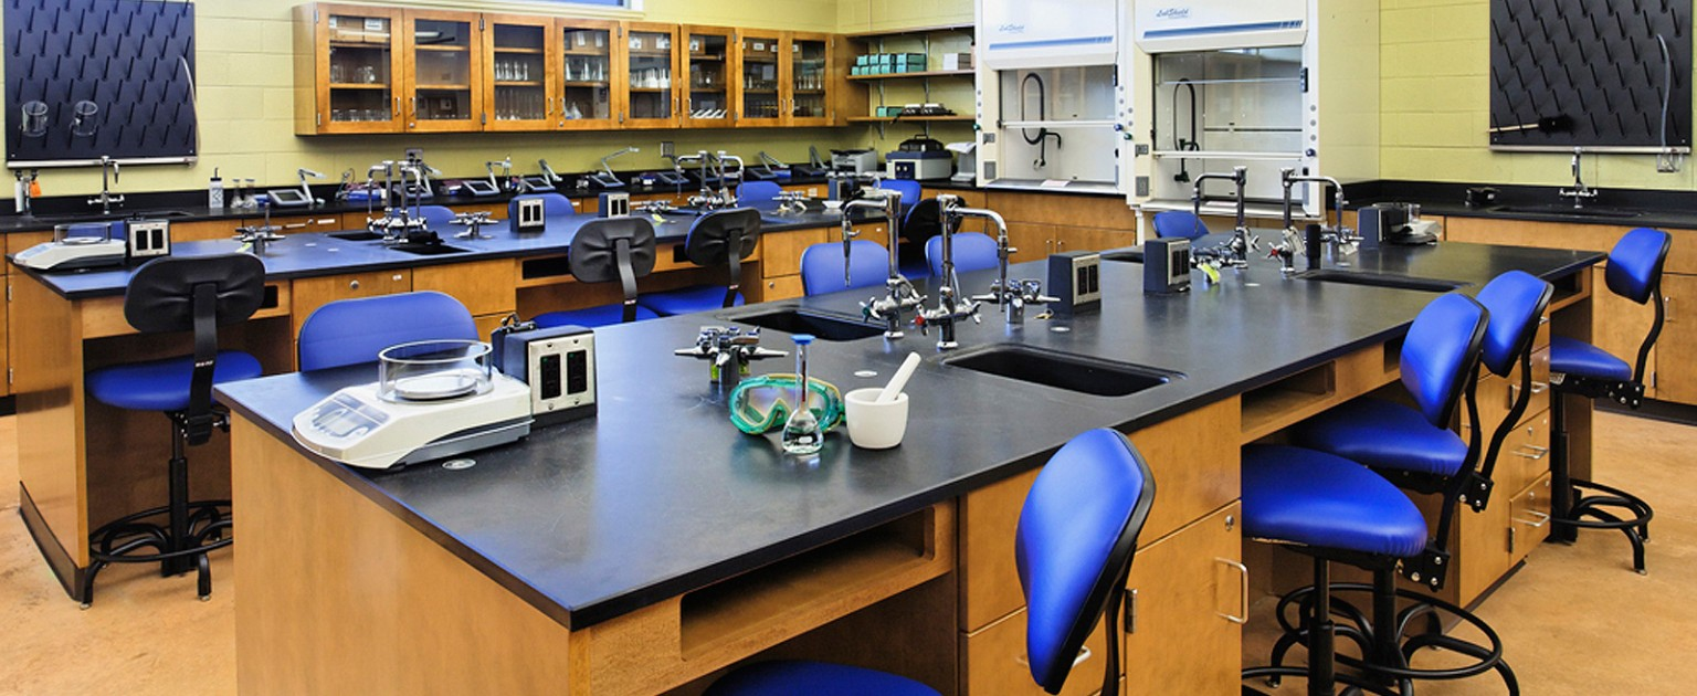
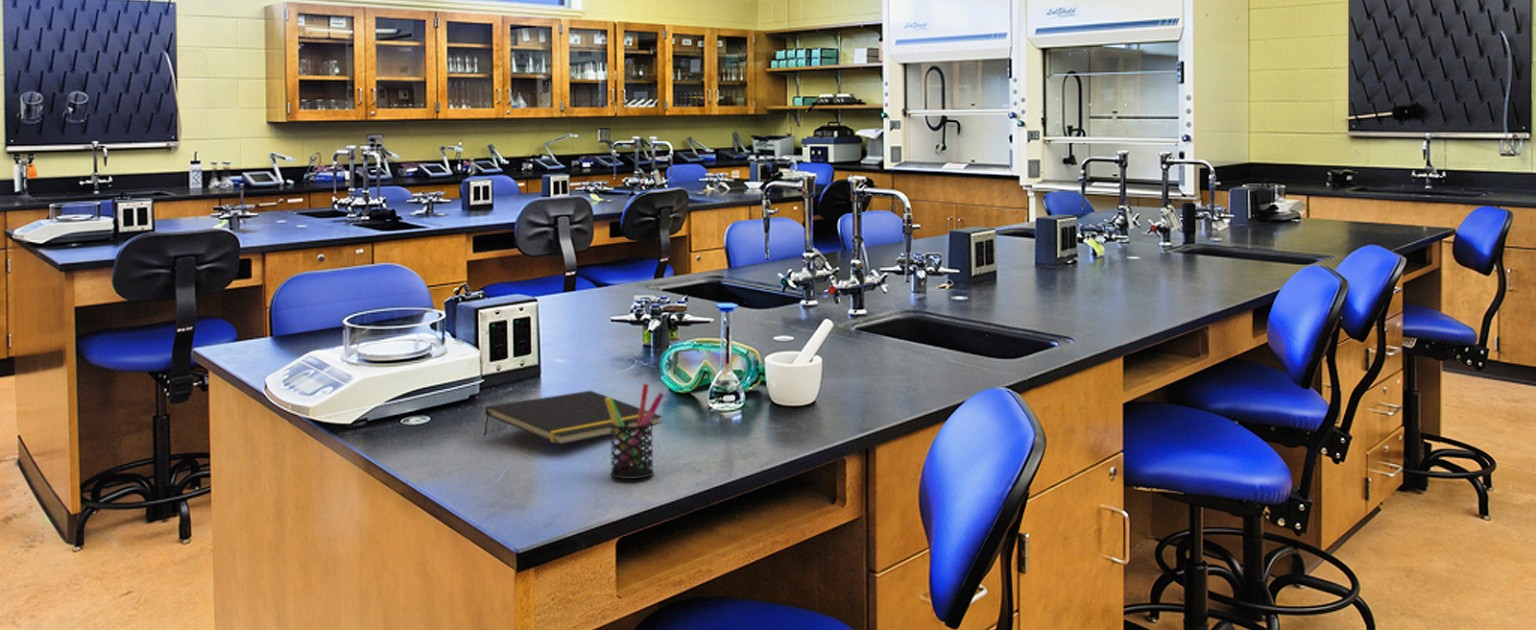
+ pen holder [605,383,665,480]
+ notepad [482,390,663,446]
